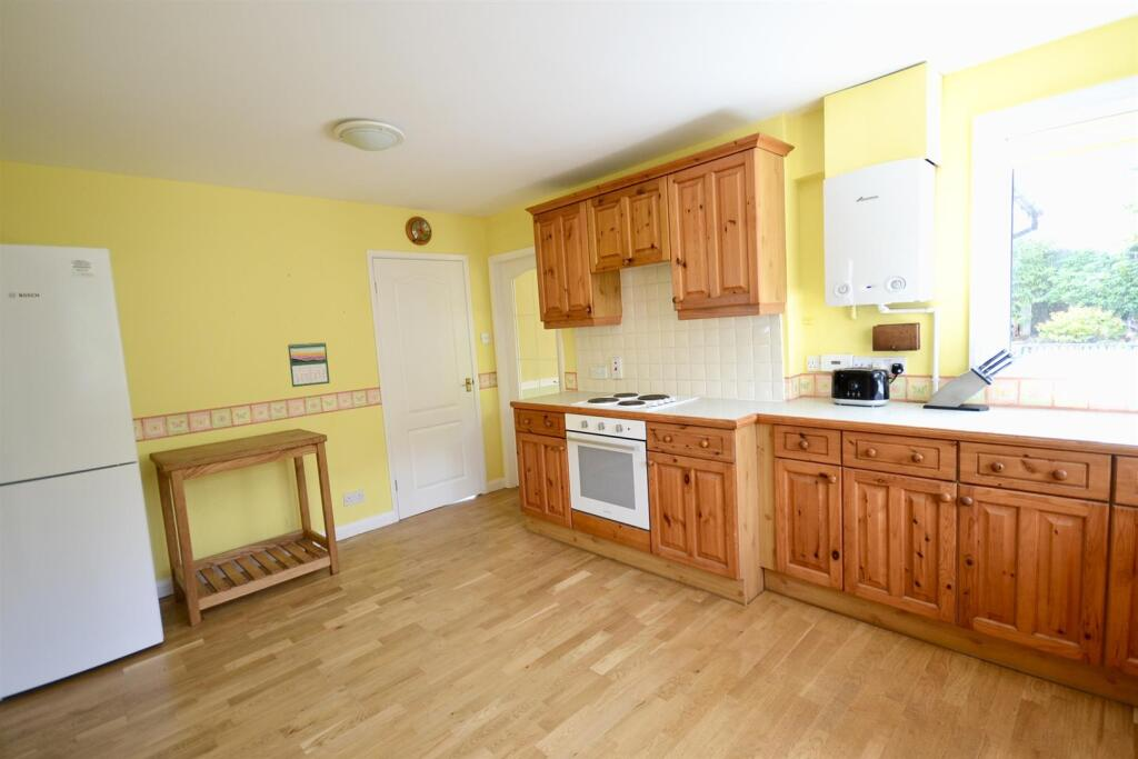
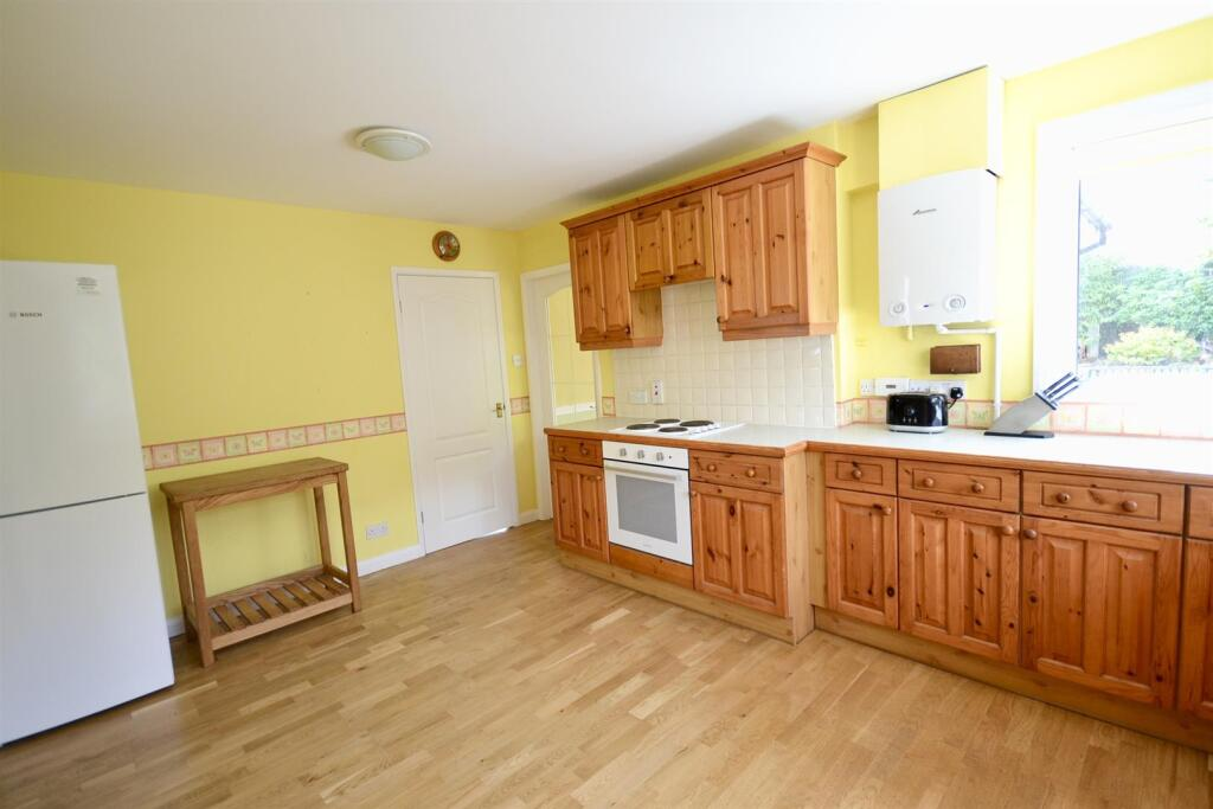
- calendar [287,341,331,388]
